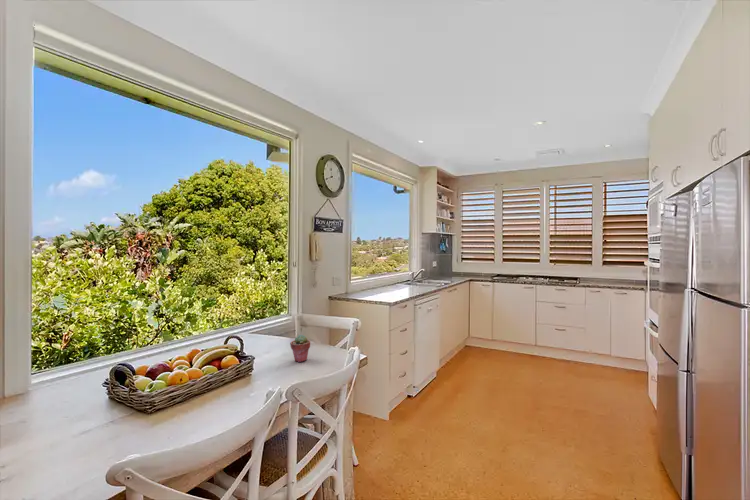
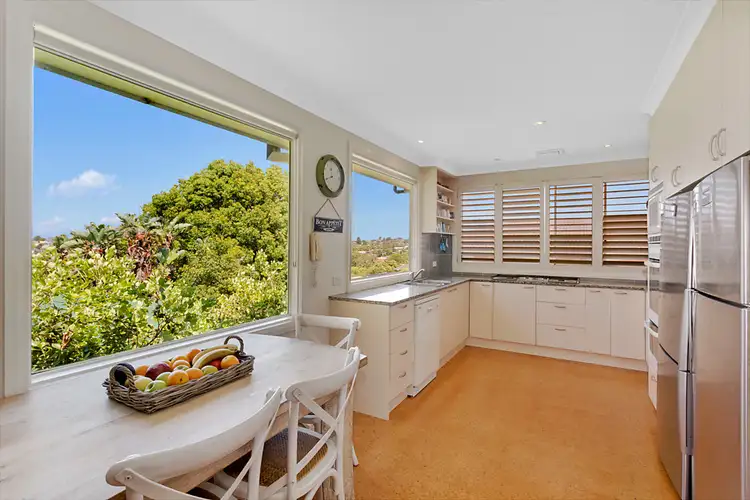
- potted succulent [289,334,311,363]
